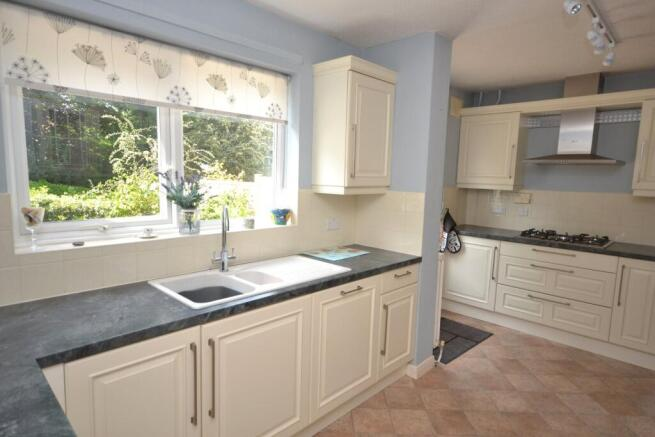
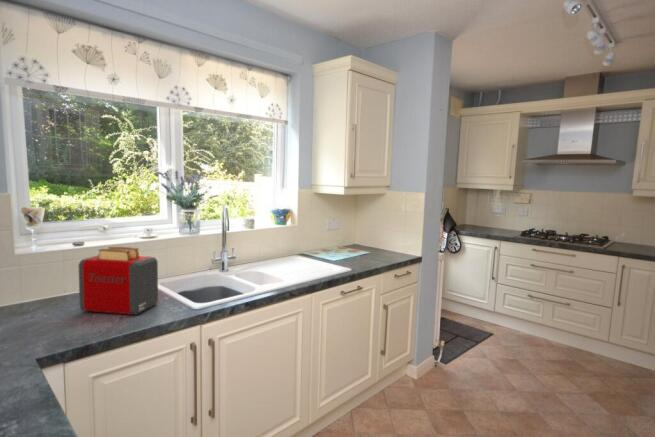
+ toaster [78,246,159,316]
